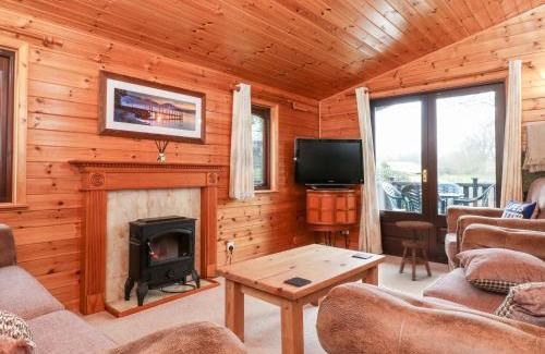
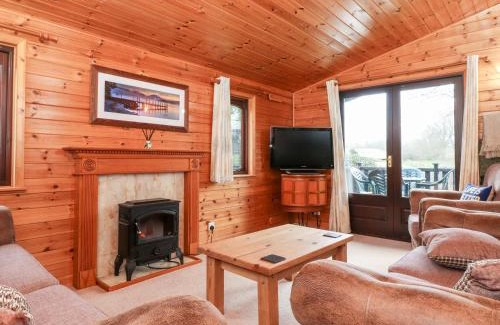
- side table [395,220,435,281]
